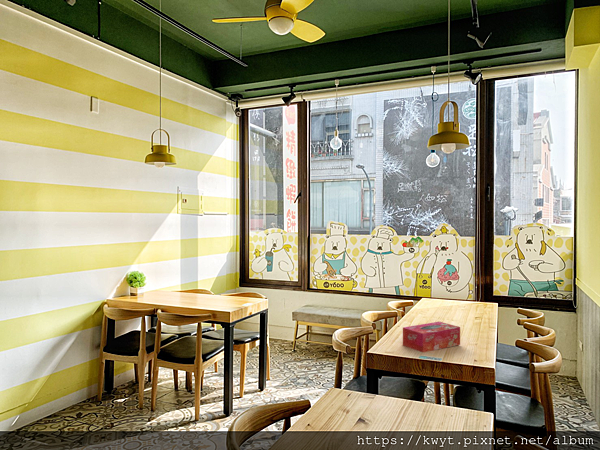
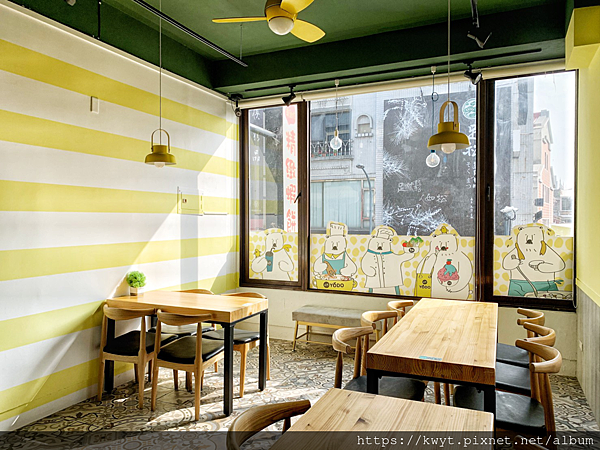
- tissue box [402,321,461,353]
